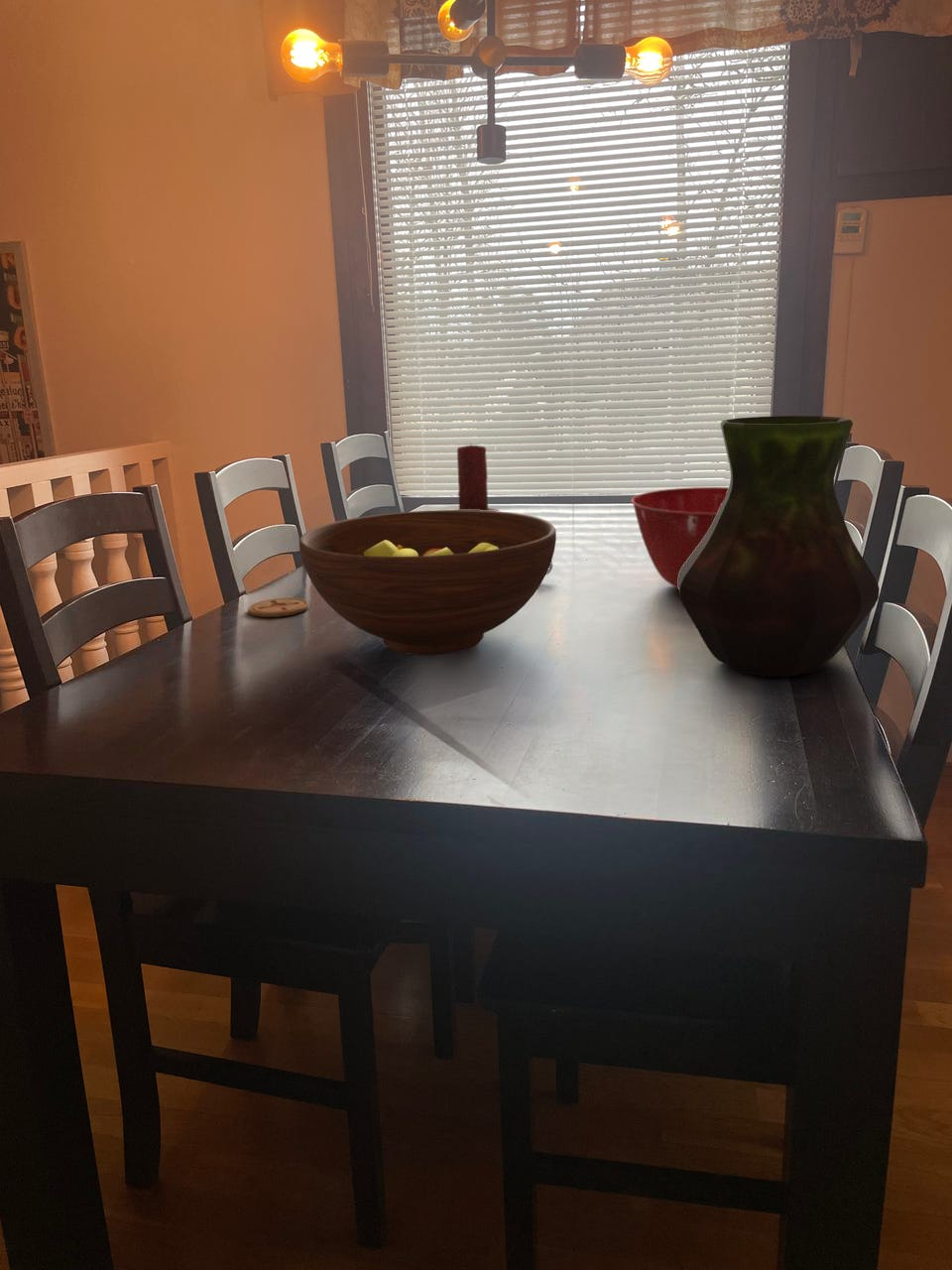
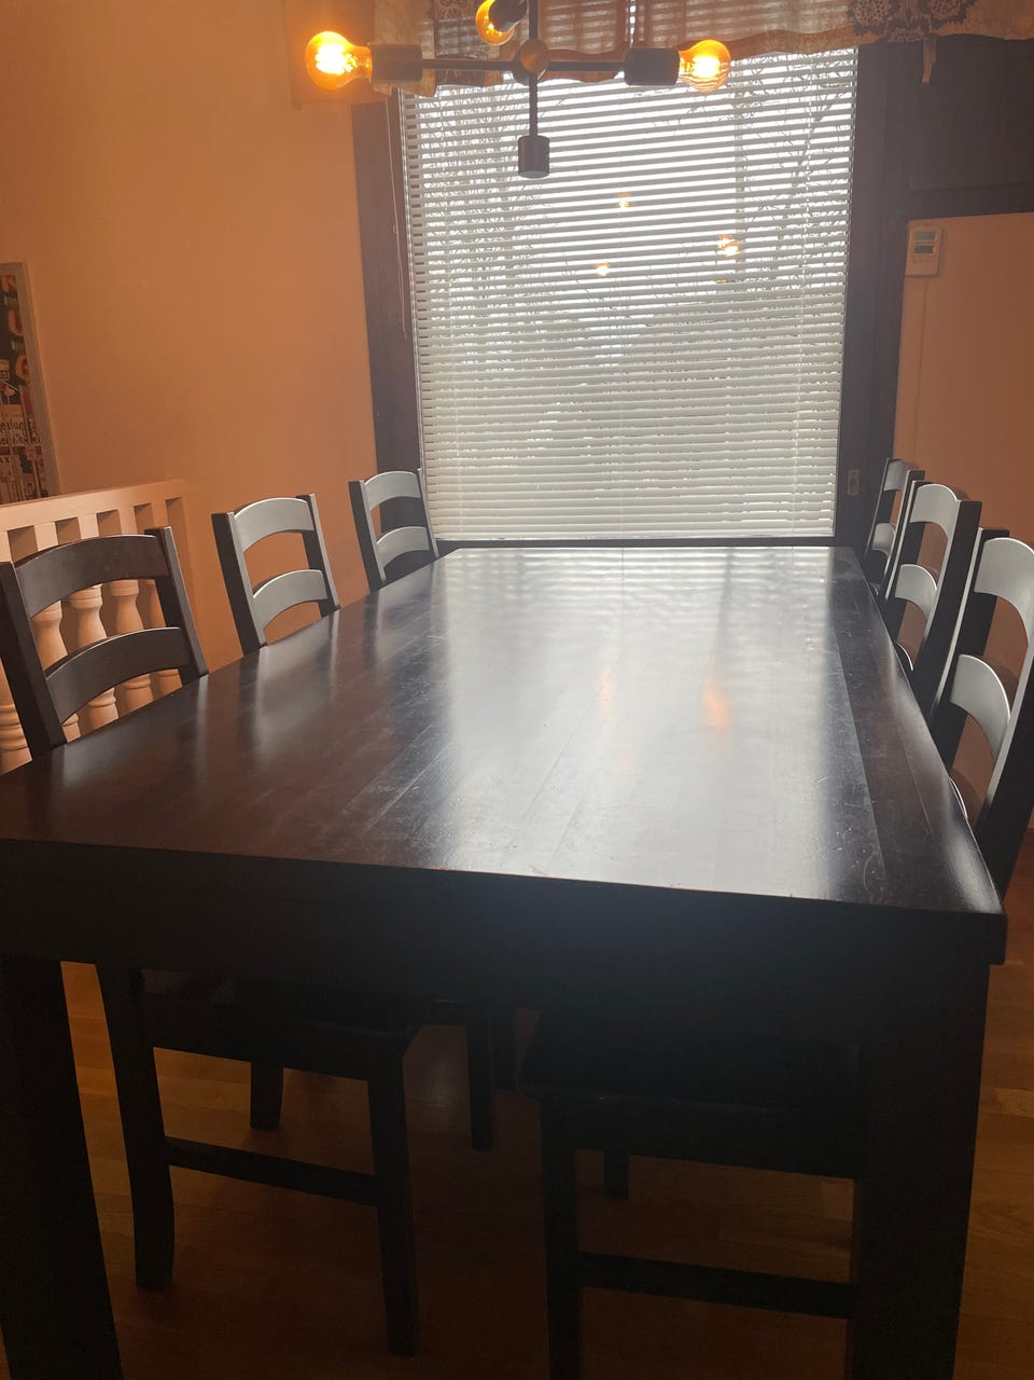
- coaster [247,597,309,618]
- vase [678,415,881,678]
- candle holder [454,444,553,576]
- fruit bowl [298,509,557,656]
- mixing bowl [631,486,729,591]
